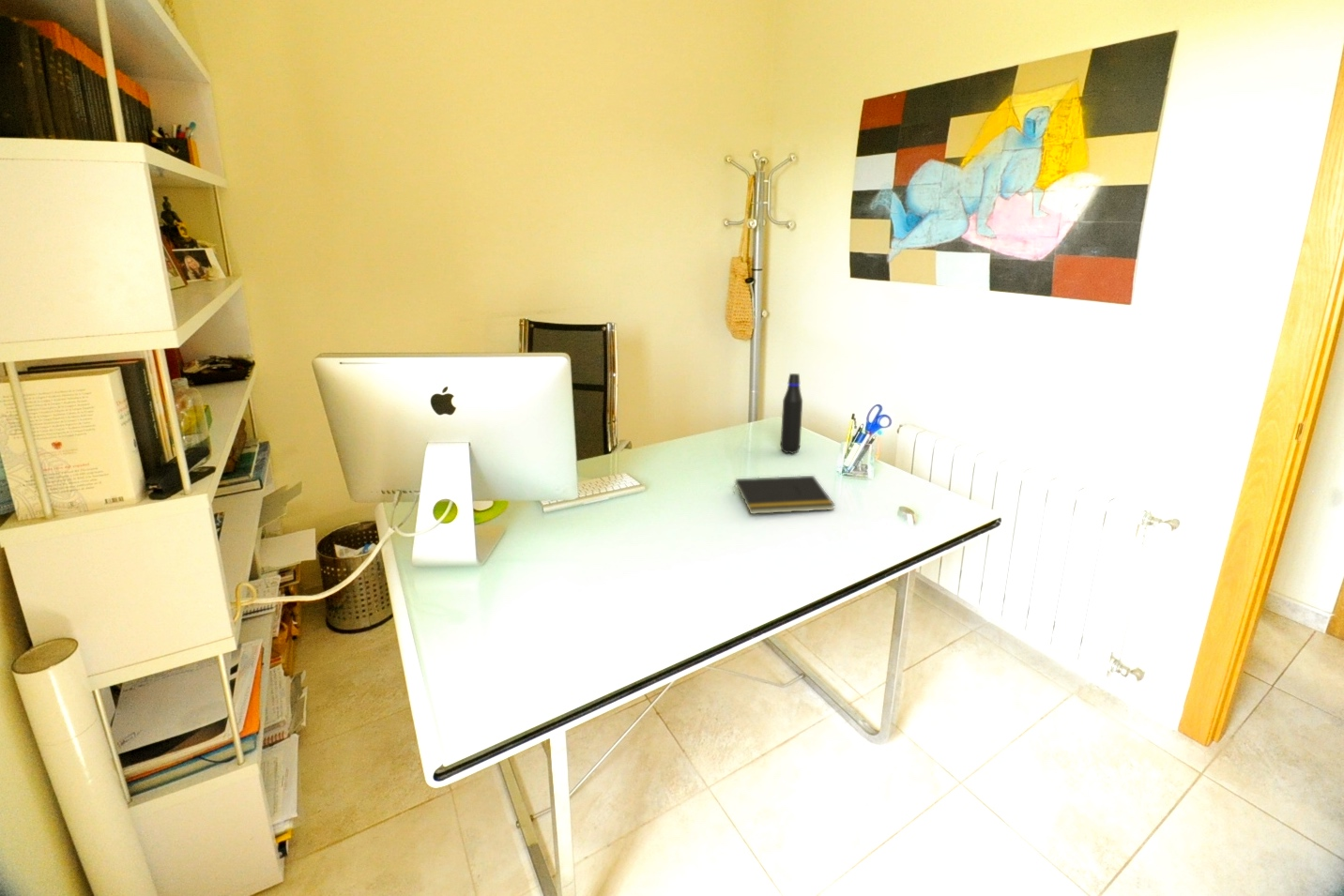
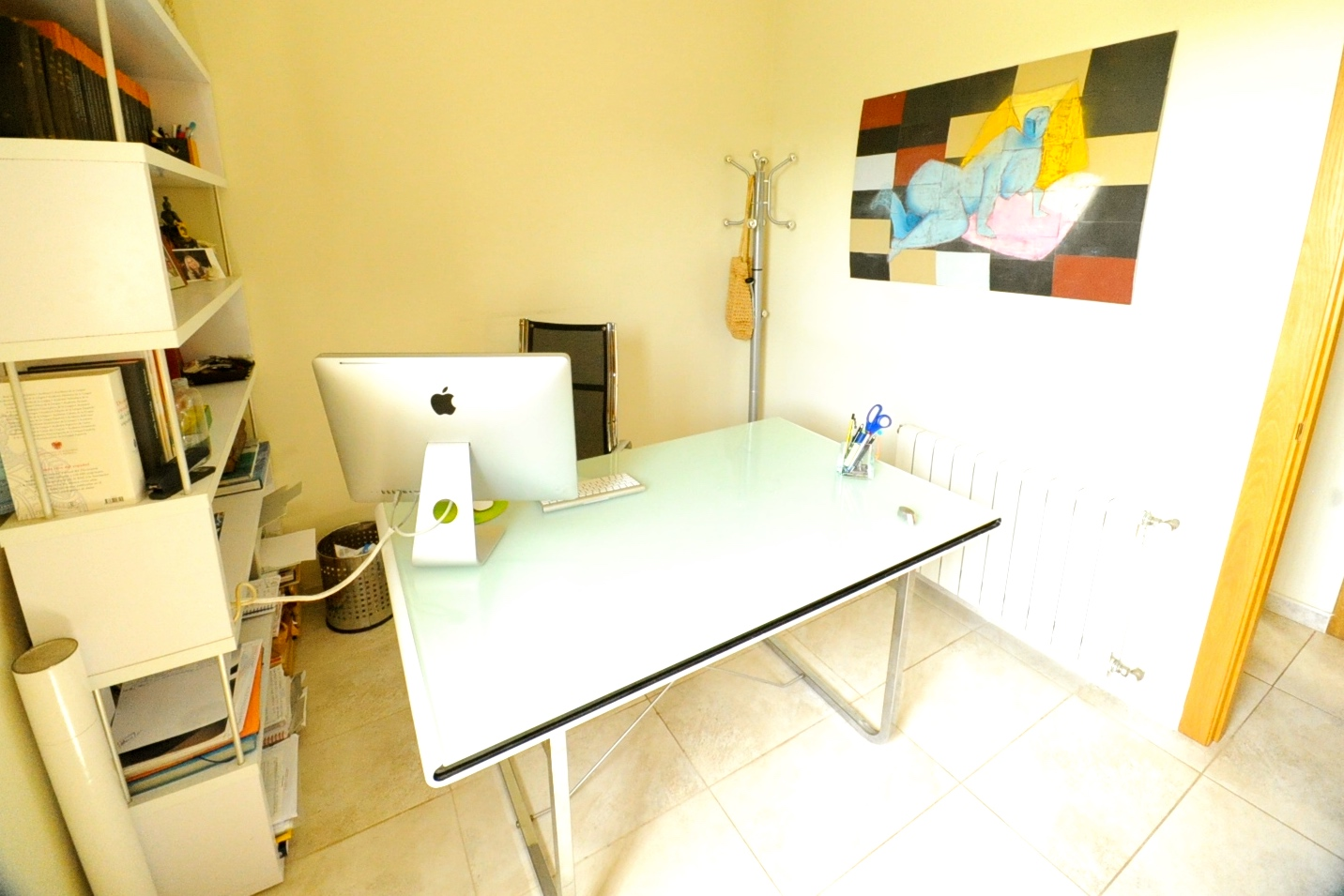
- notepad [732,475,836,515]
- water bottle [780,372,803,455]
